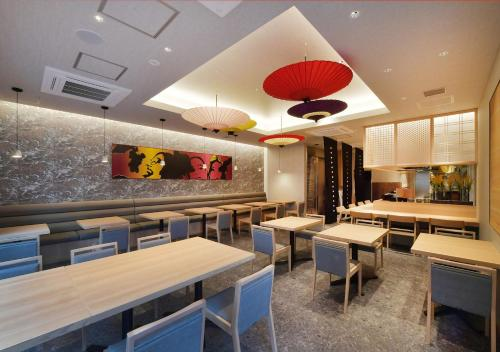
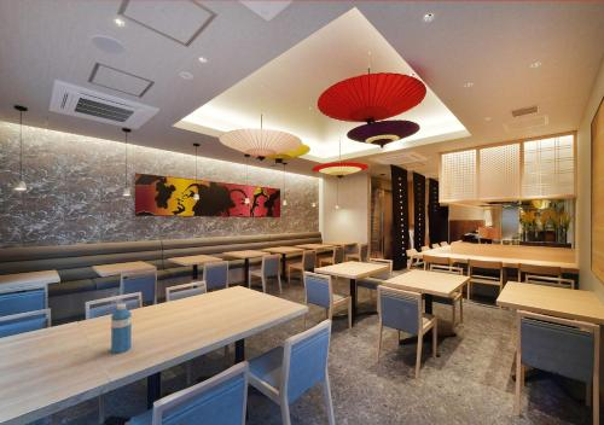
+ water bottle [110,303,133,355]
